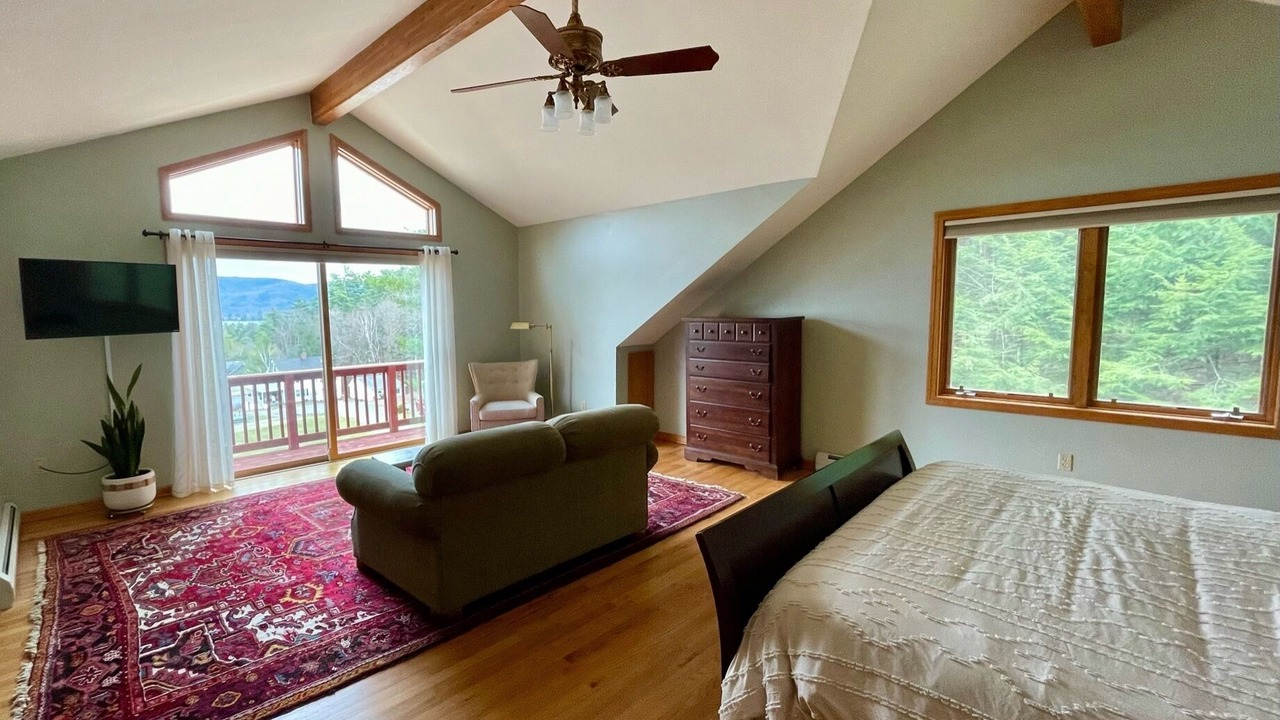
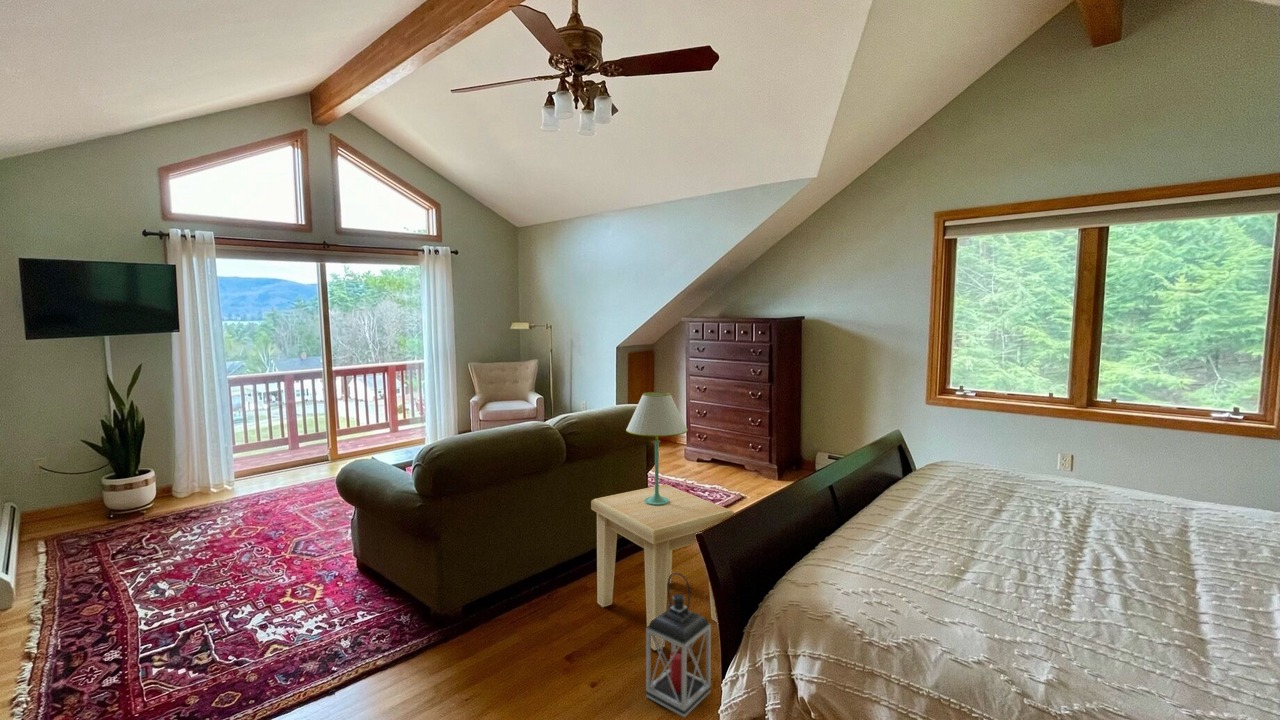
+ lantern [645,571,712,718]
+ table lamp [625,391,689,505]
+ side table [590,483,735,651]
